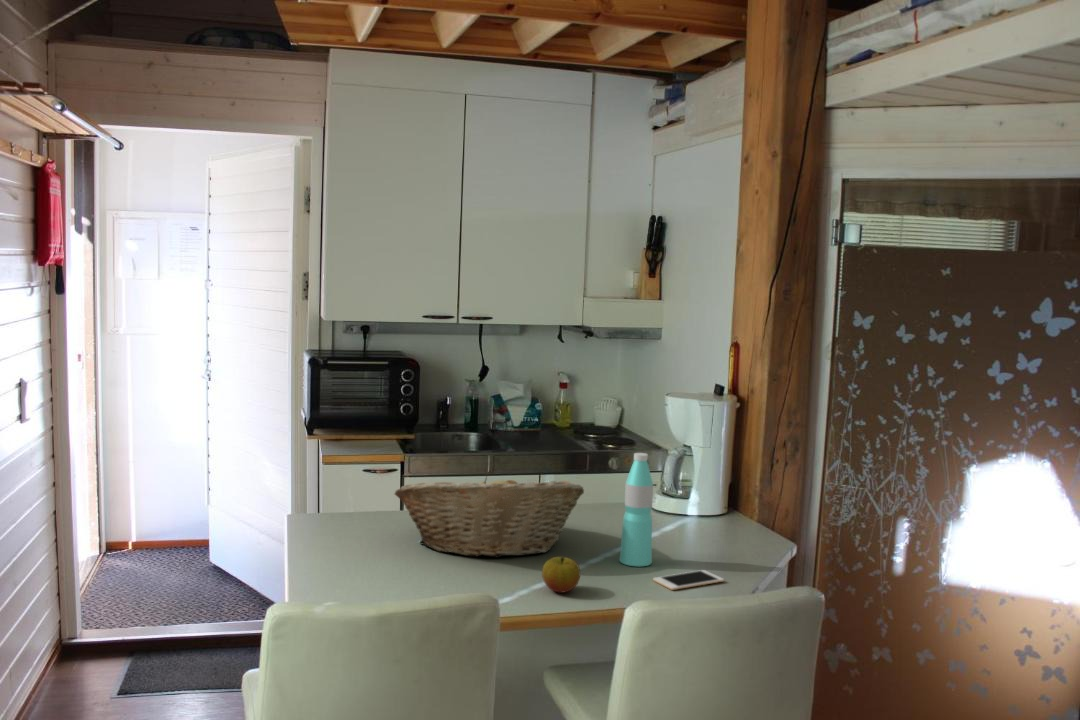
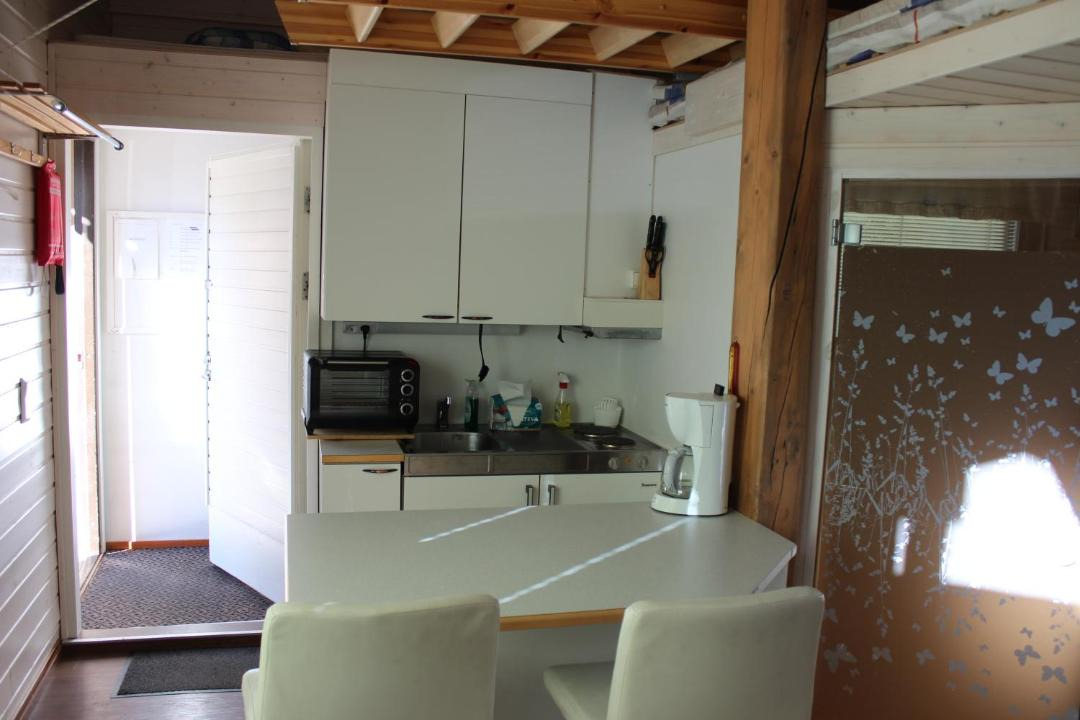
- cell phone [652,569,725,591]
- fruit basket [393,471,585,559]
- water bottle [618,452,654,567]
- apple [541,556,581,594]
